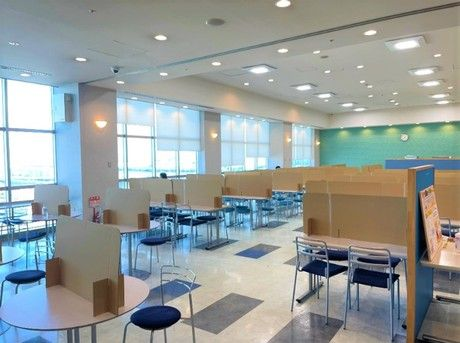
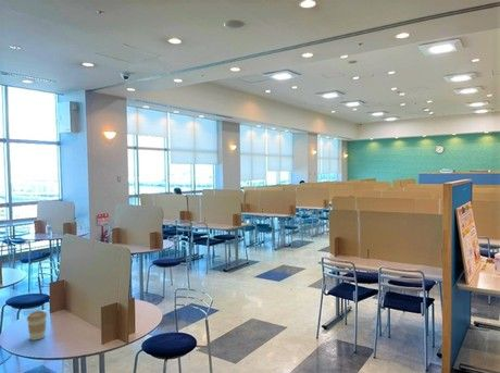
+ coffee cup [26,310,48,341]
